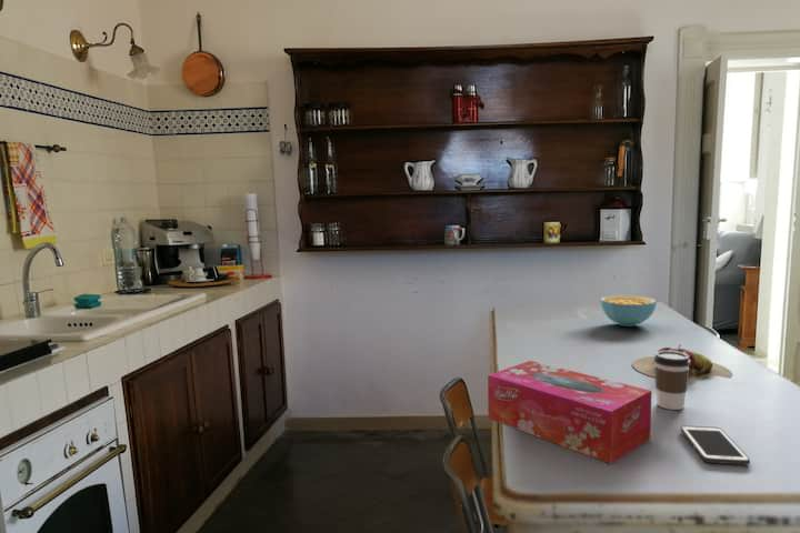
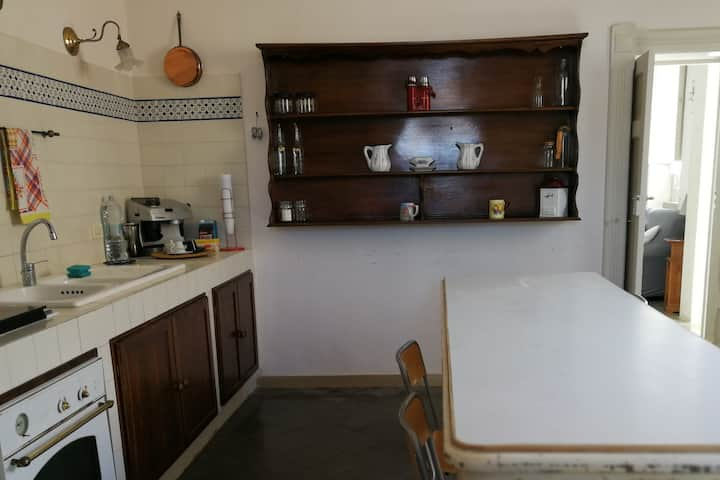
- cell phone [680,425,751,466]
- tissue box [487,360,652,465]
- fruit [631,343,733,384]
- coffee cup [653,351,690,411]
- cereal bowl [599,294,658,328]
